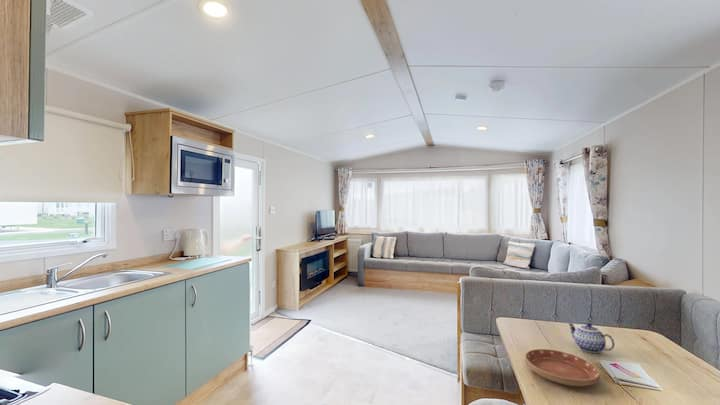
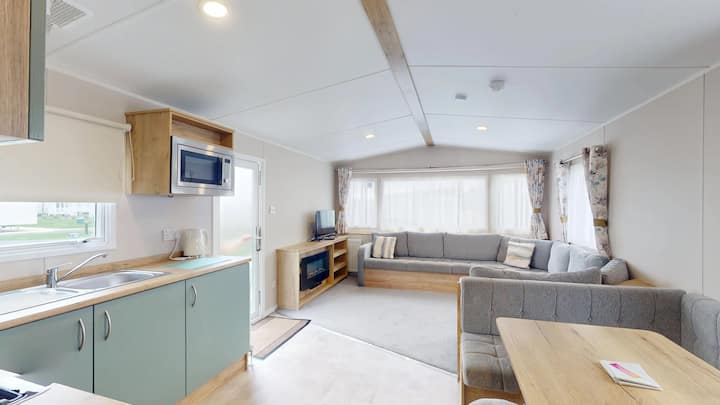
- saucer [524,348,601,387]
- teapot [567,322,616,354]
